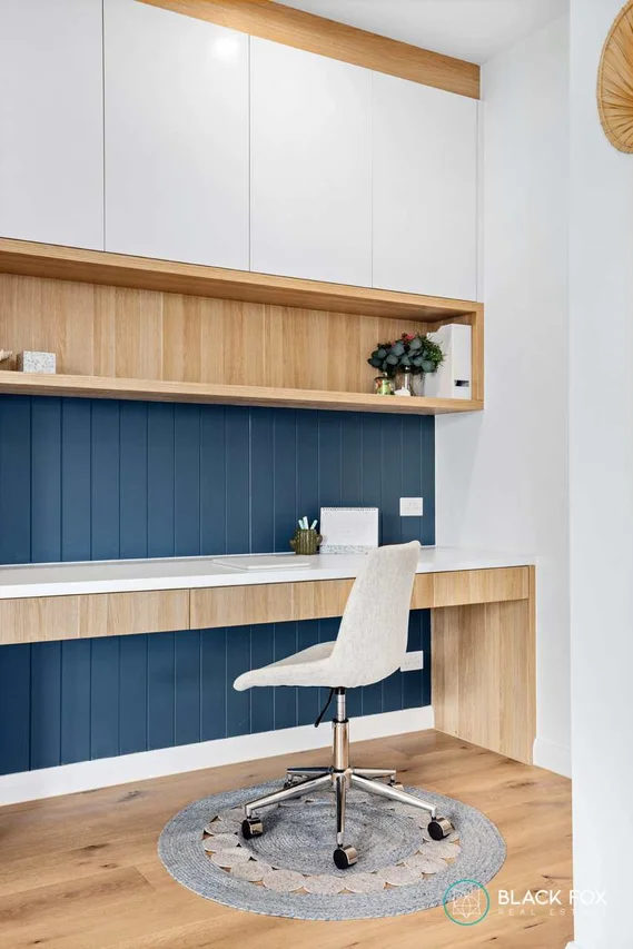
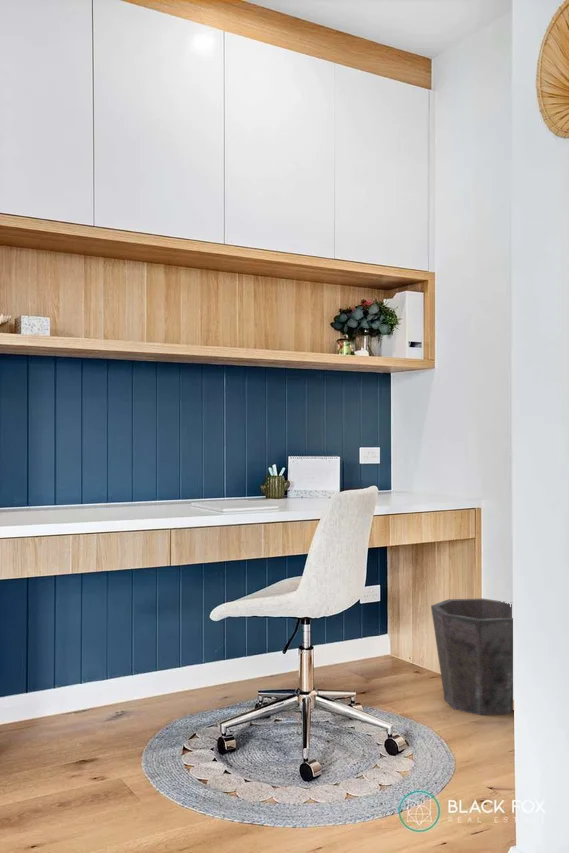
+ waste bin [430,598,514,716]
